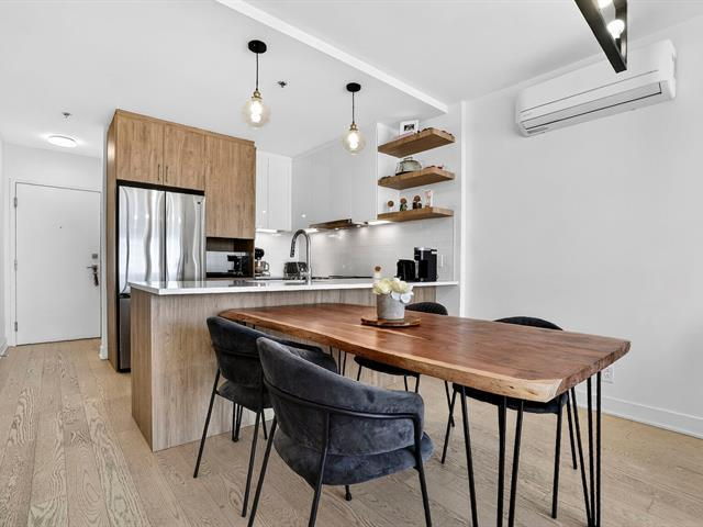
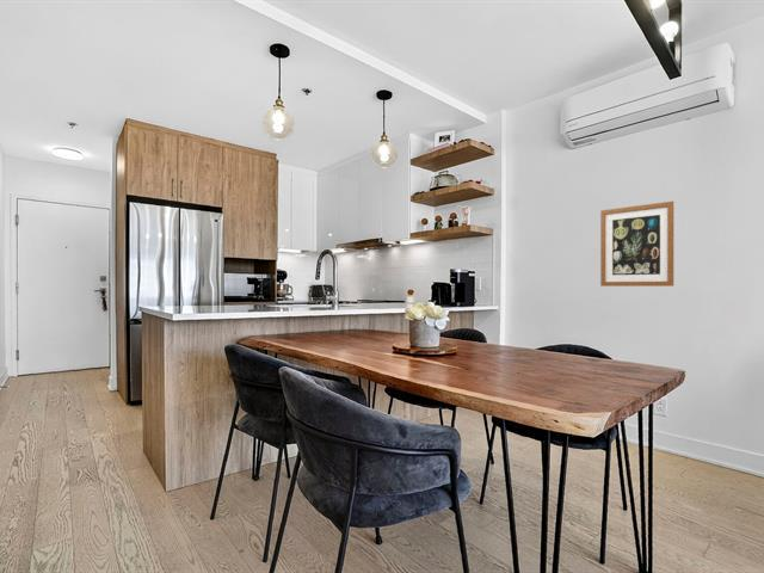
+ wall art [599,201,674,288]
